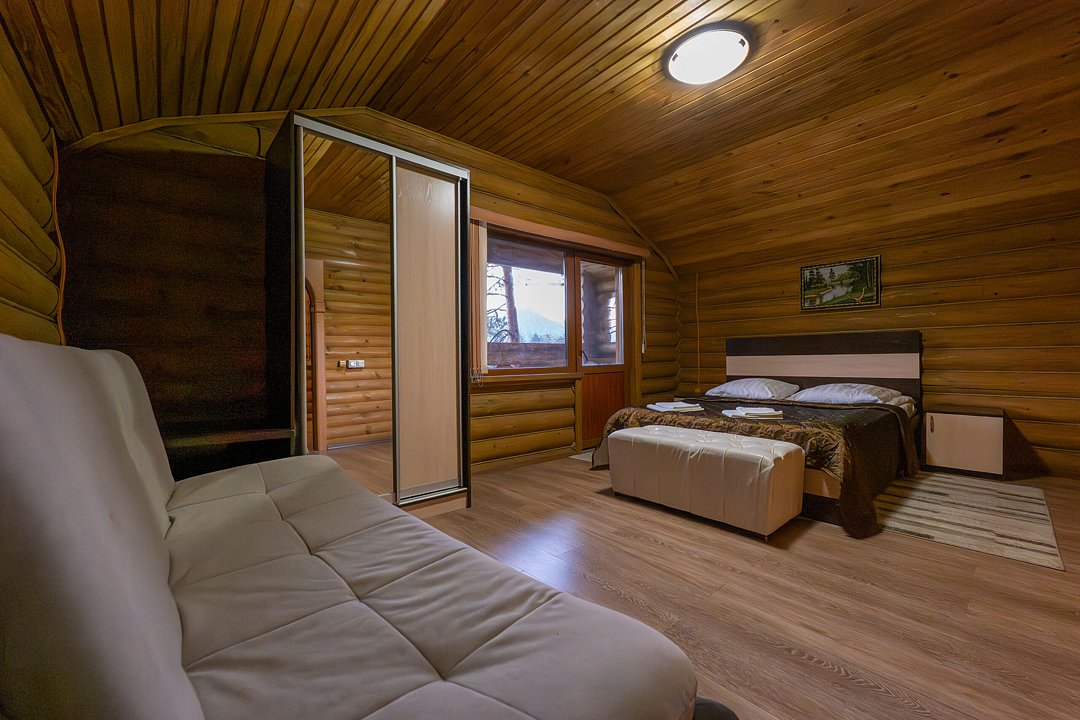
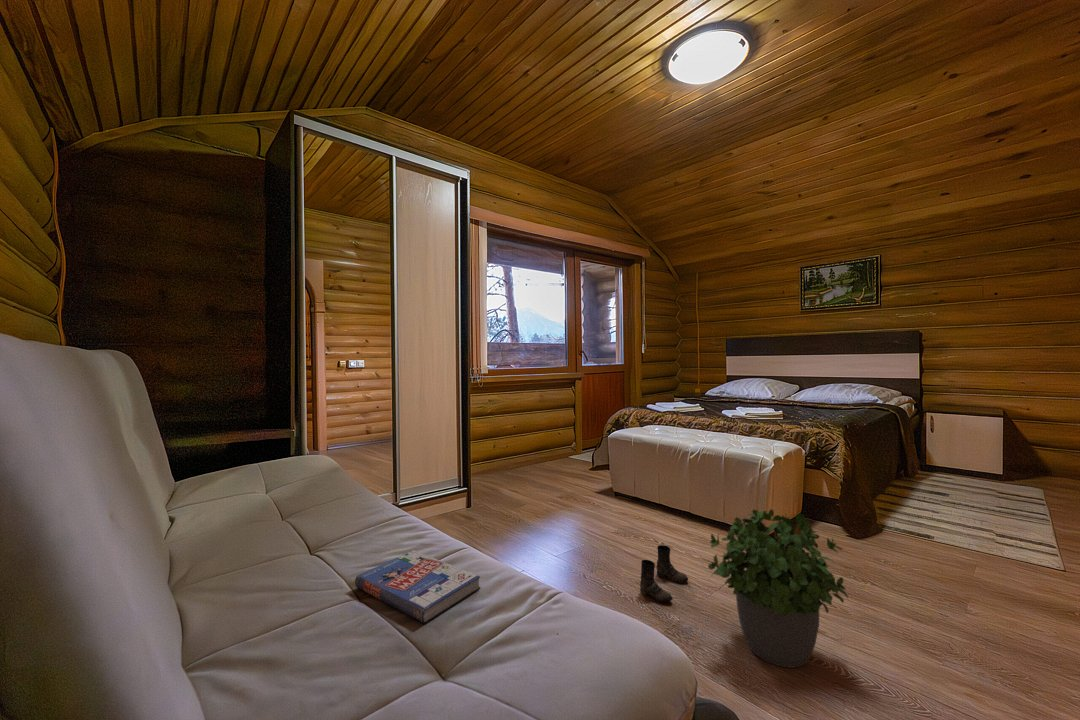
+ potted plant [707,508,849,669]
+ book [354,549,481,625]
+ boots [639,544,689,603]
